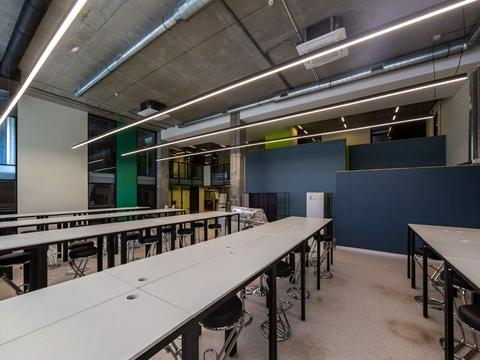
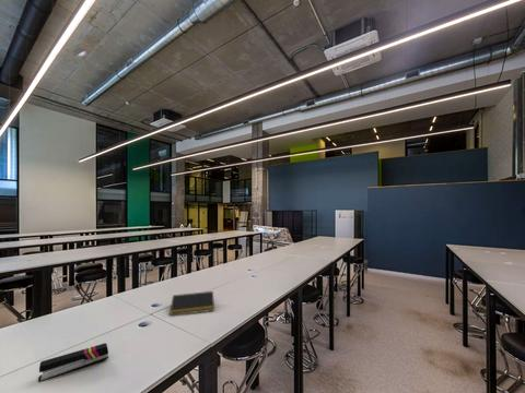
+ notepad [168,290,215,317]
+ stapler [37,342,109,383]
